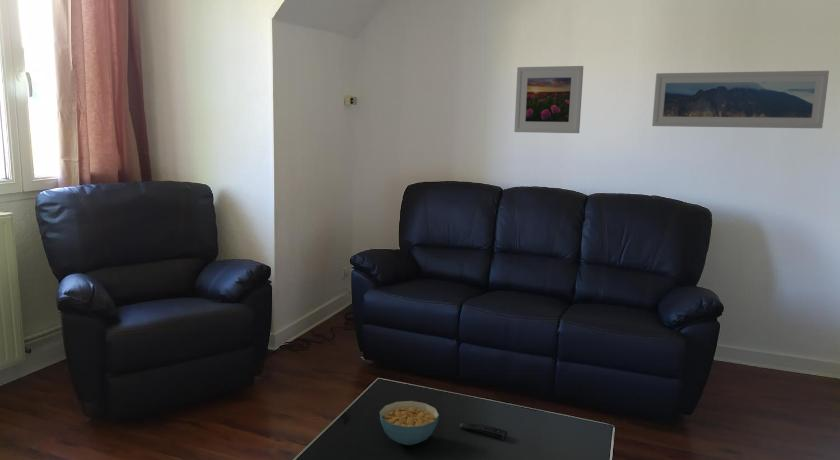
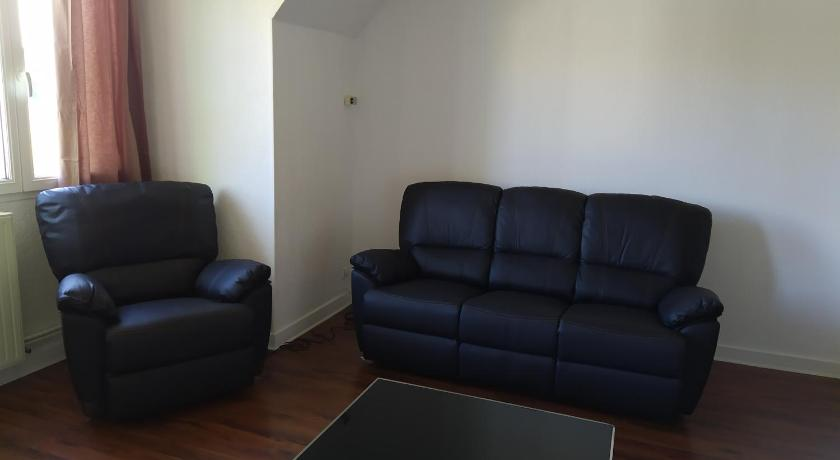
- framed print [513,65,584,134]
- remote control [459,422,508,441]
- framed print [651,70,830,129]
- cereal bowl [378,400,440,446]
